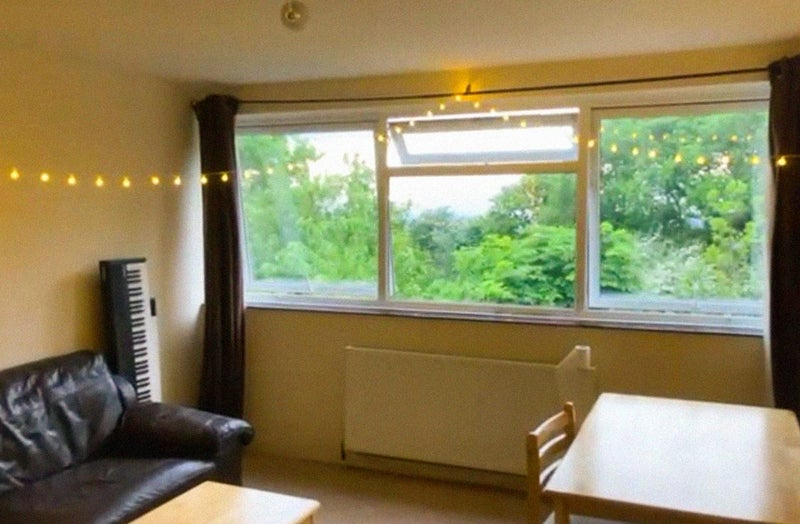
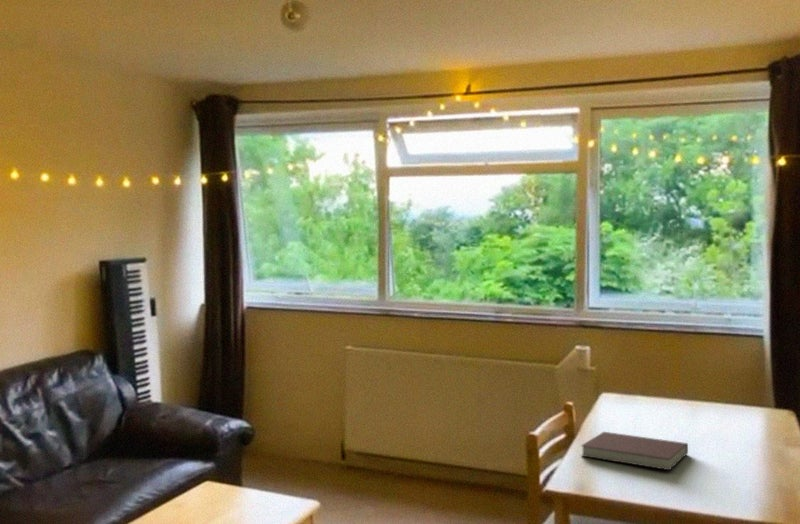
+ notebook [580,431,689,471]
